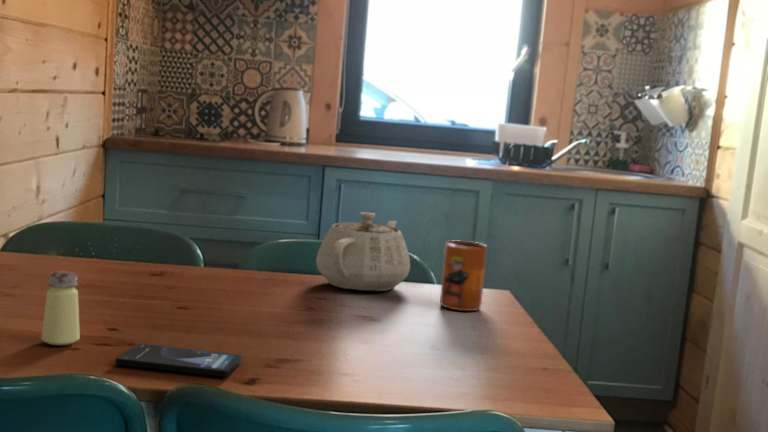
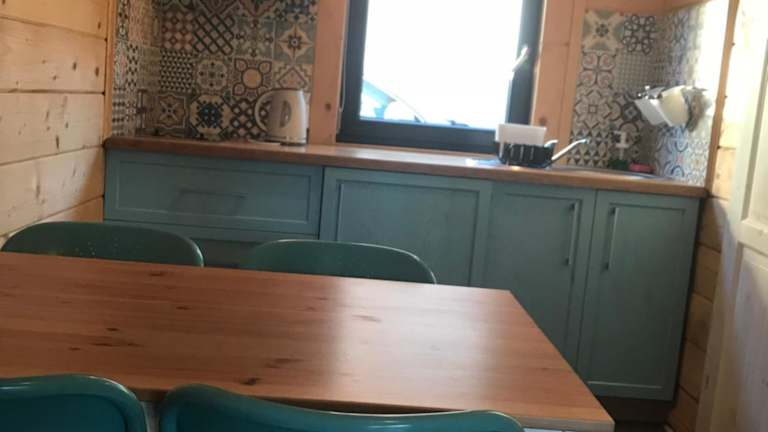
- teapot [315,211,411,292]
- mug [439,240,488,312]
- smartphone [114,342,243,378]
- saltshaker [40,270,81,346]
